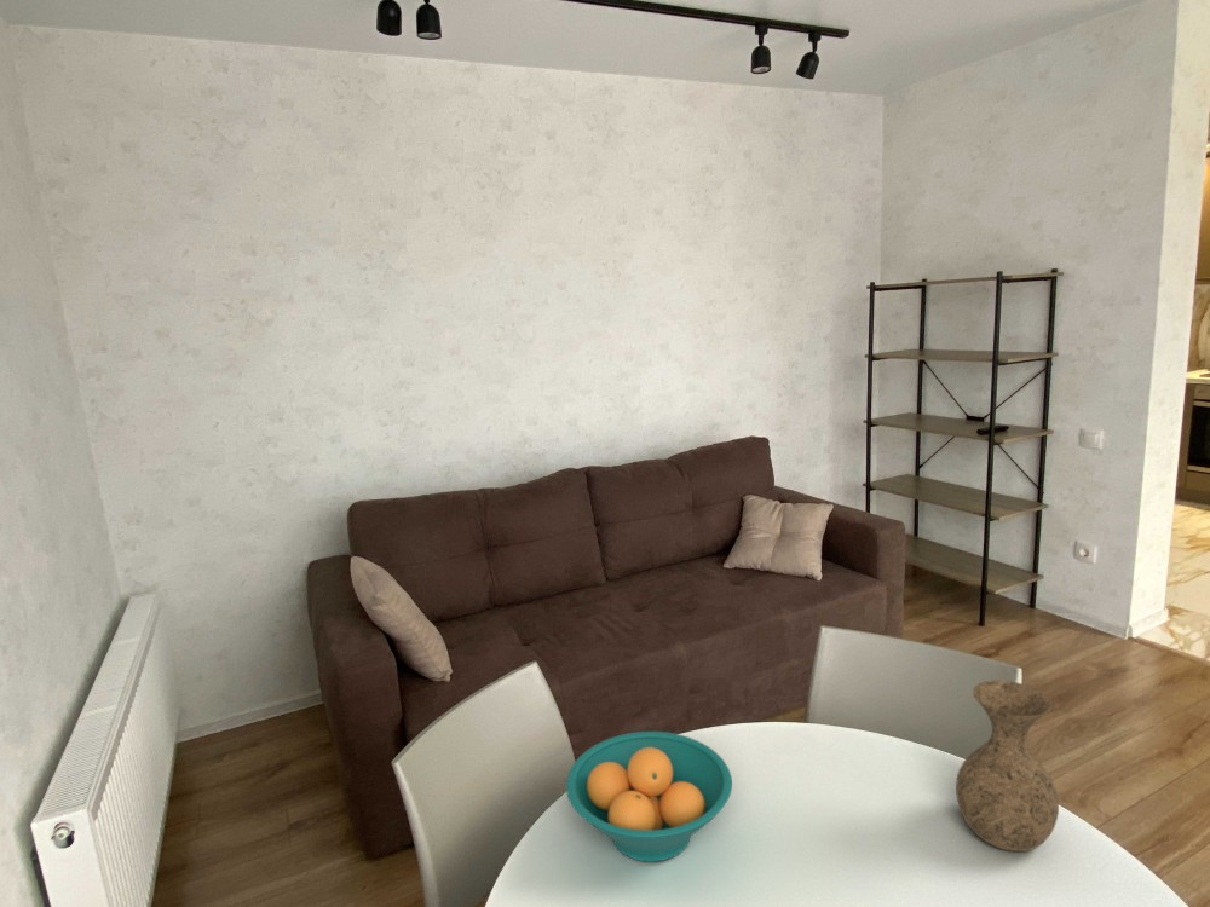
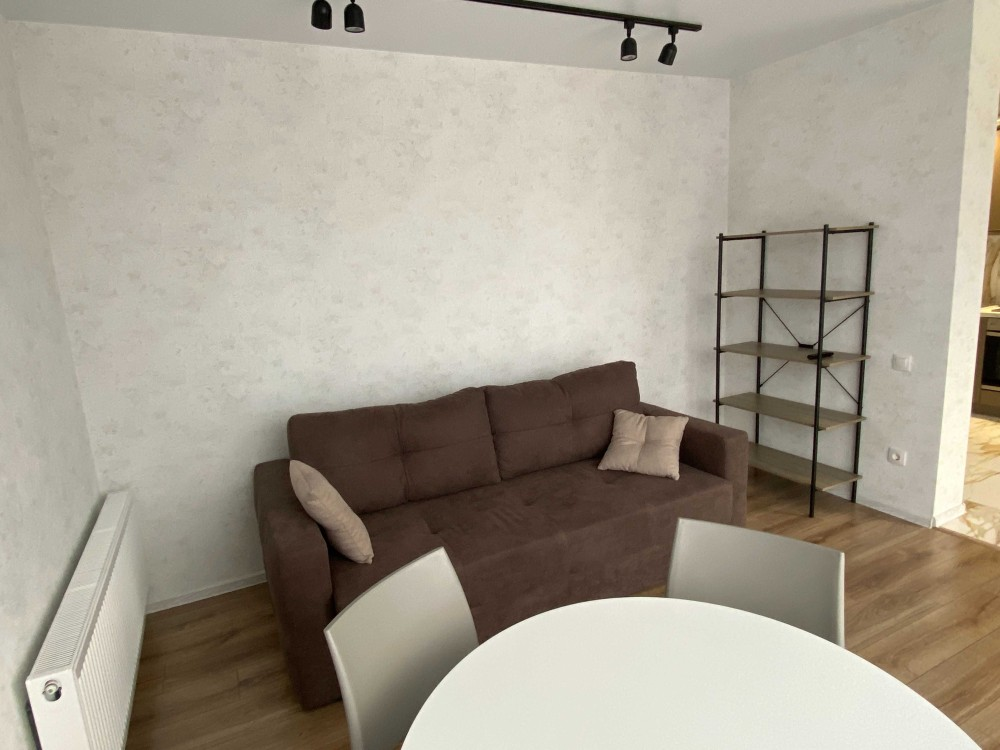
- vase [955,680,1060,853]
- fruit bowl [565,730,733,863]
